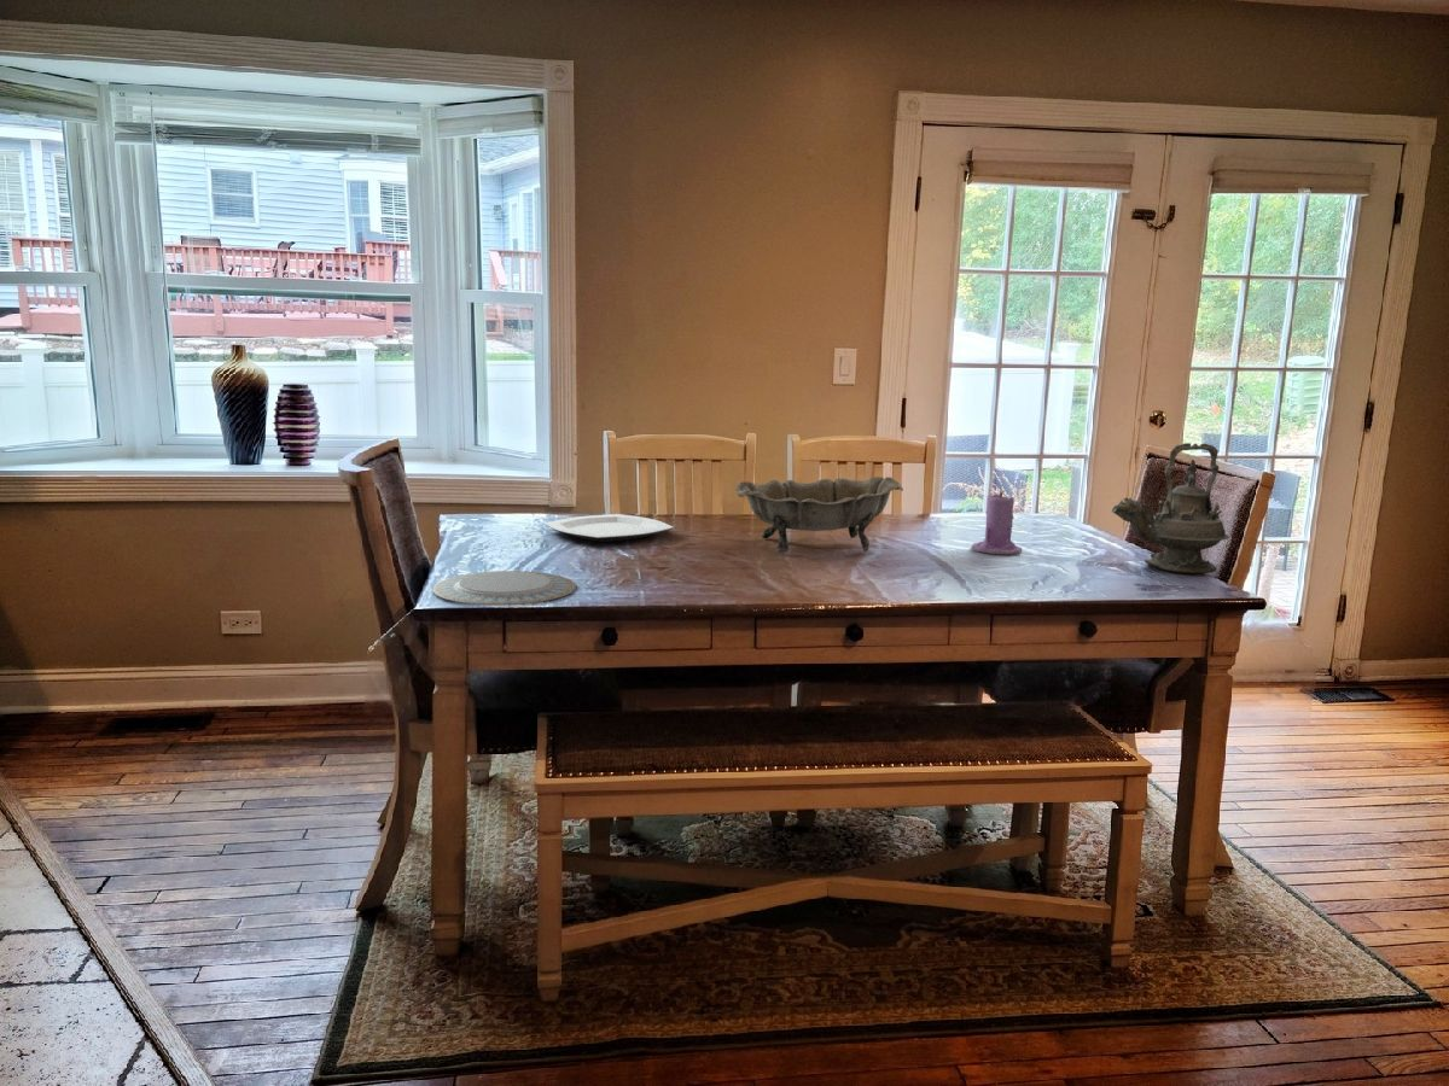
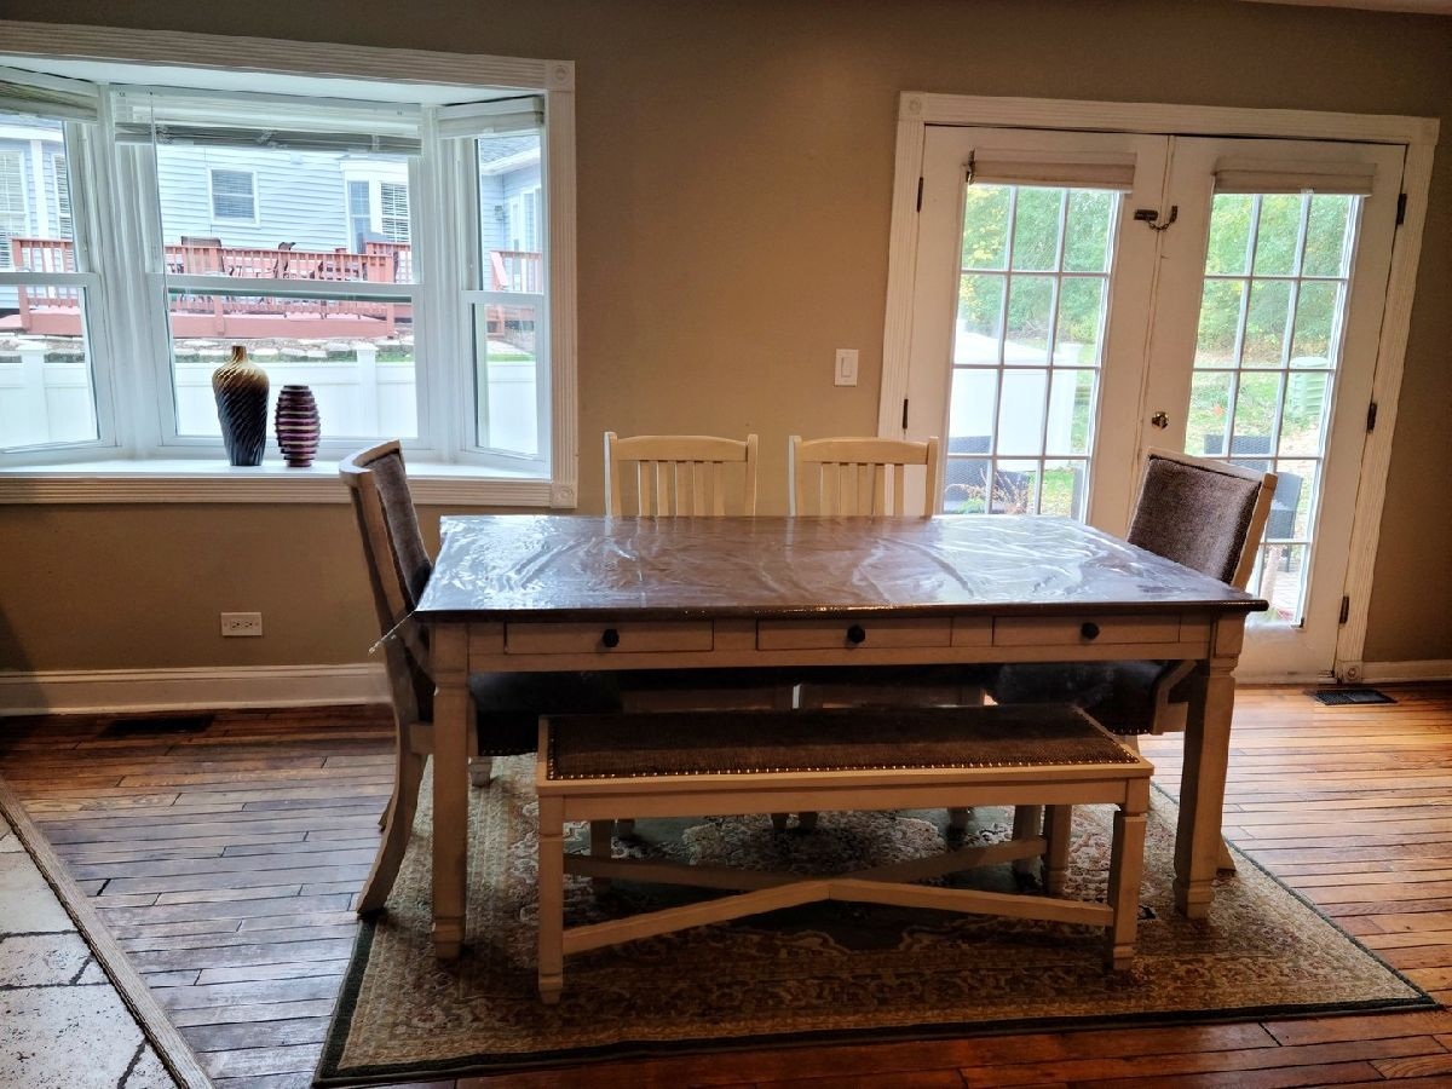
- decorative bowl [733,475,904,554]
- teapot [1111,442,1230,574]
- plate [545,513,675,543]
- chinaware [431,570,577,606]
- candle [970,485,1024,555]
